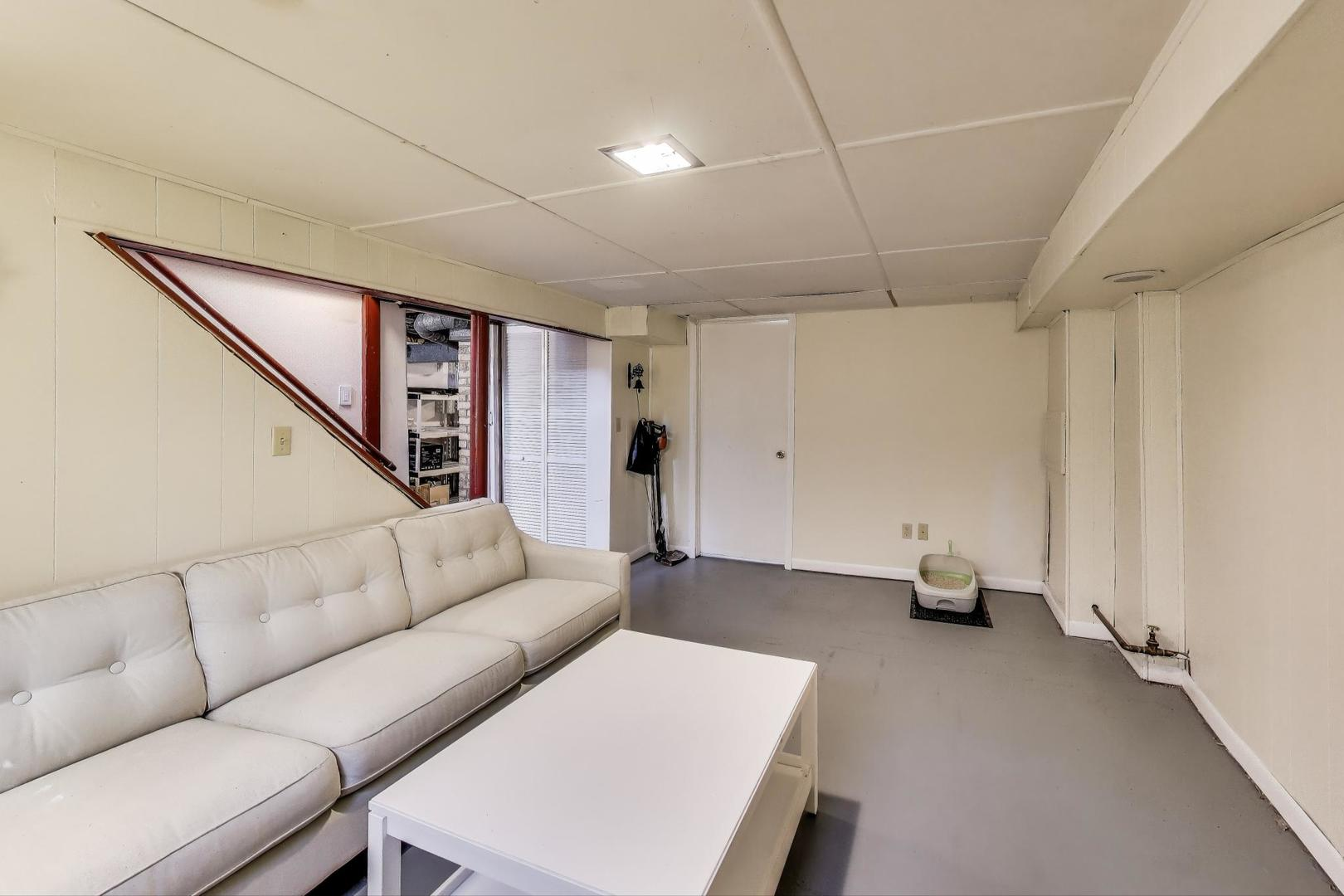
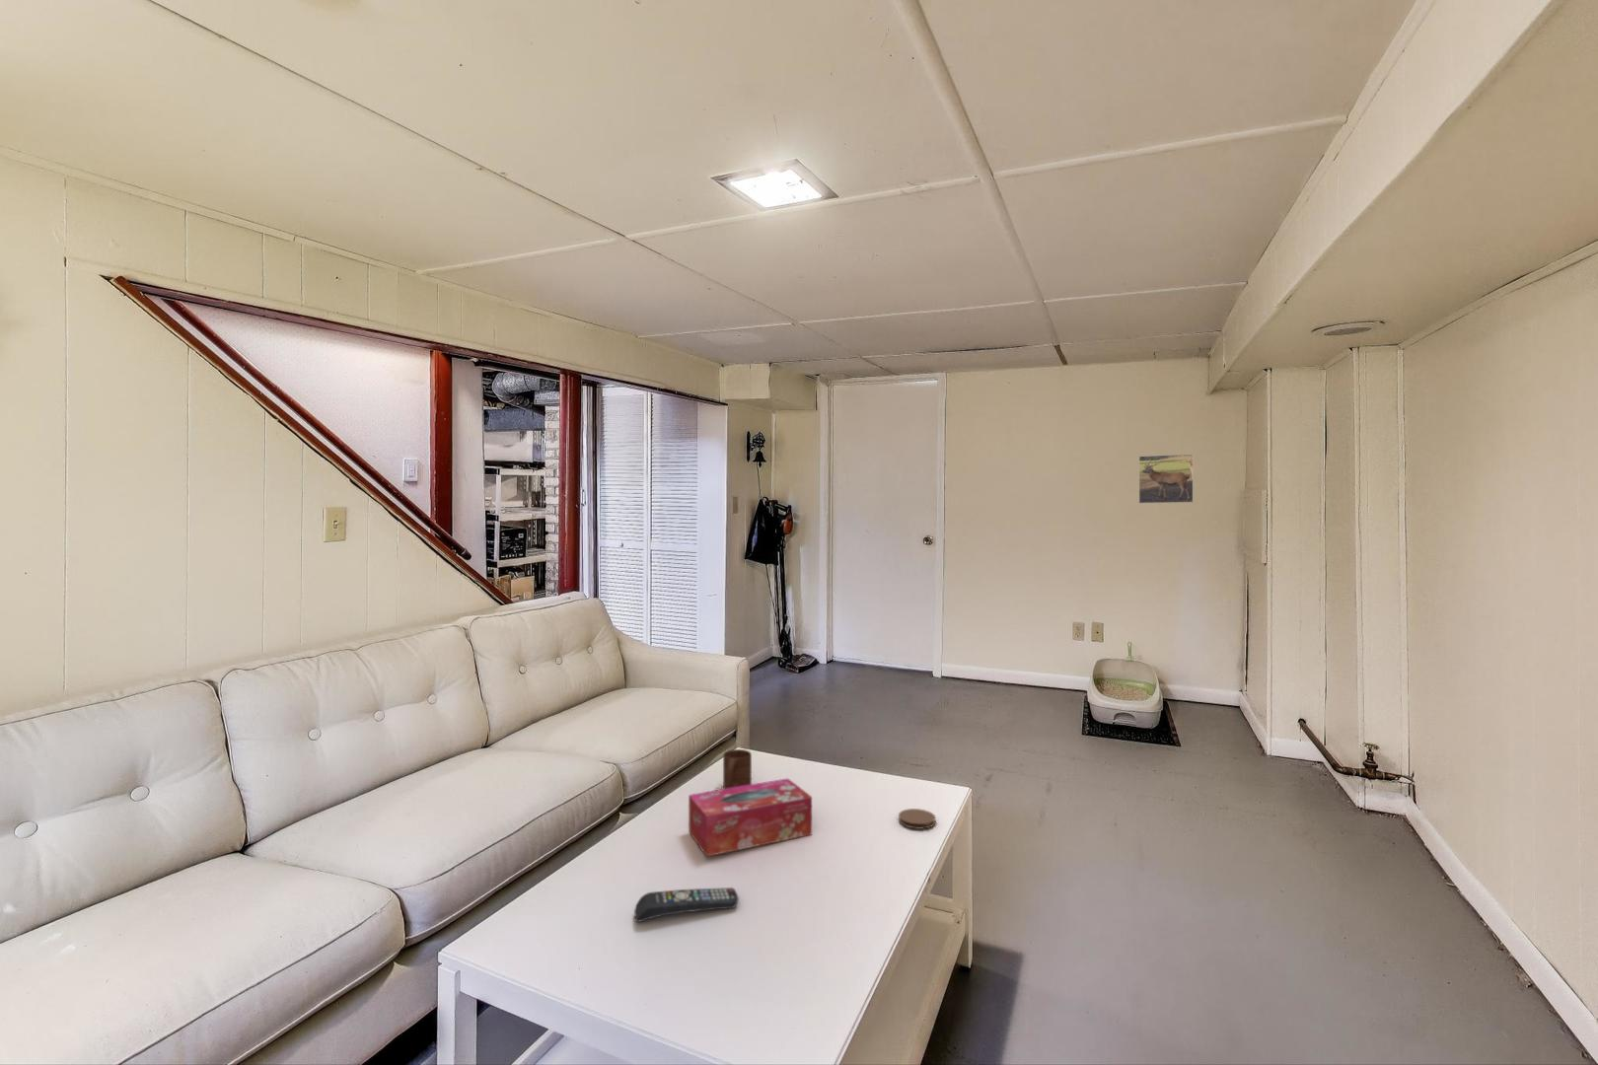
+ tissue box [687,777,813,858]
+ coaster [898,807,936,831]
+ remote control [634,887,740,924]
+ cup [722,749,753,789]
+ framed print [1138,453,1195,505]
